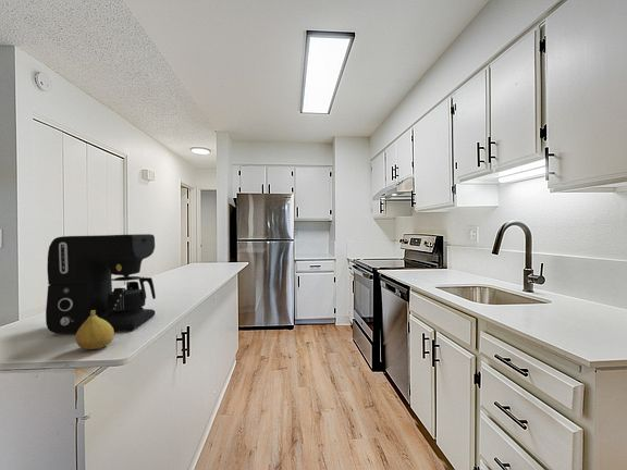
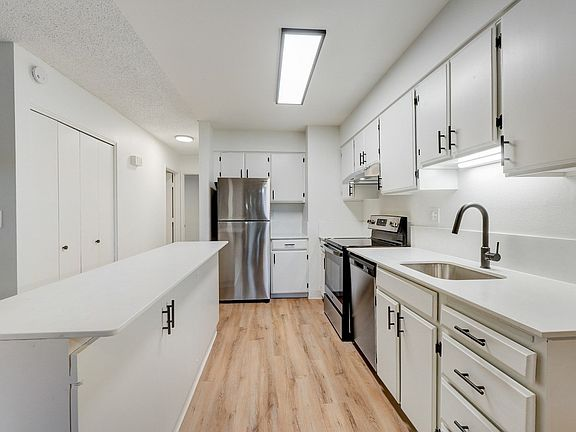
- coffee maker [45,233,157,334]
- fruit [74,310,115,350]
